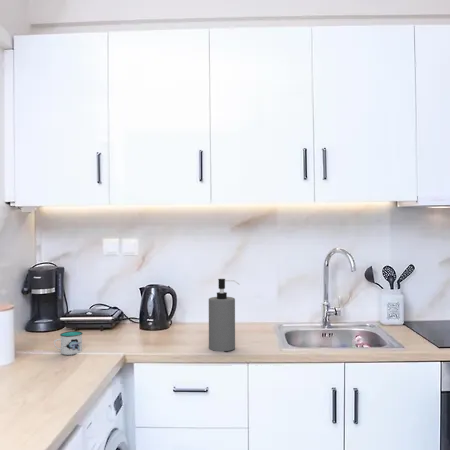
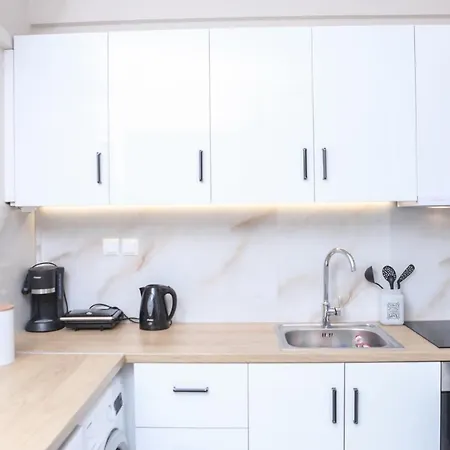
- soap dispenser [208,278,241,352]
- mug [53,330,84,356]
